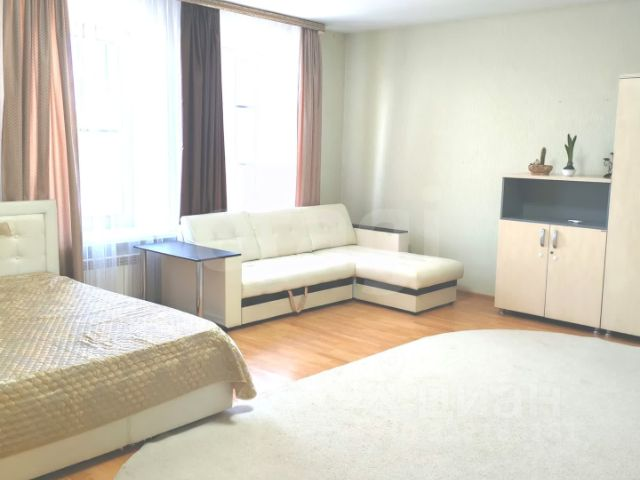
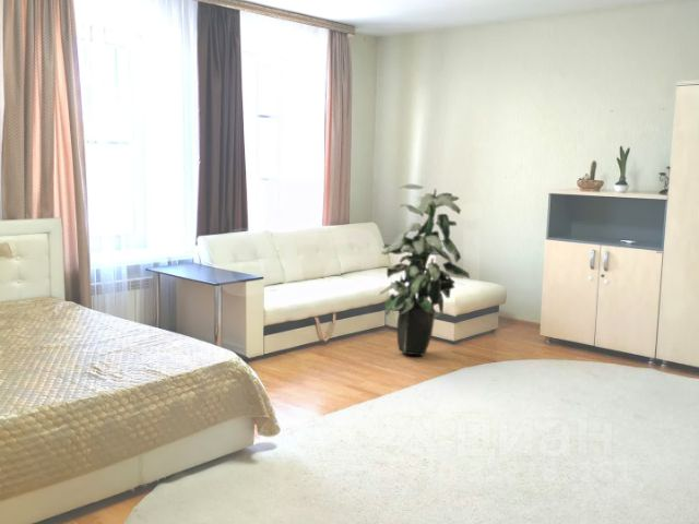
+ indoor plant [378,183,471,357]
